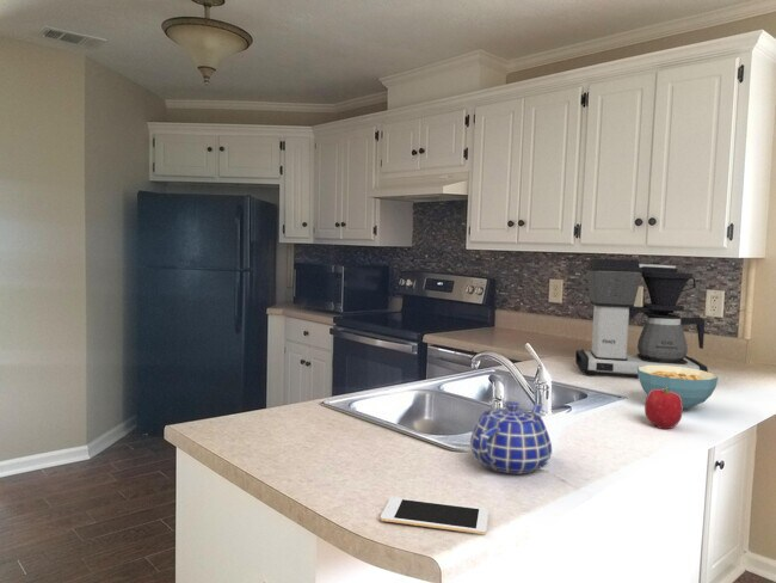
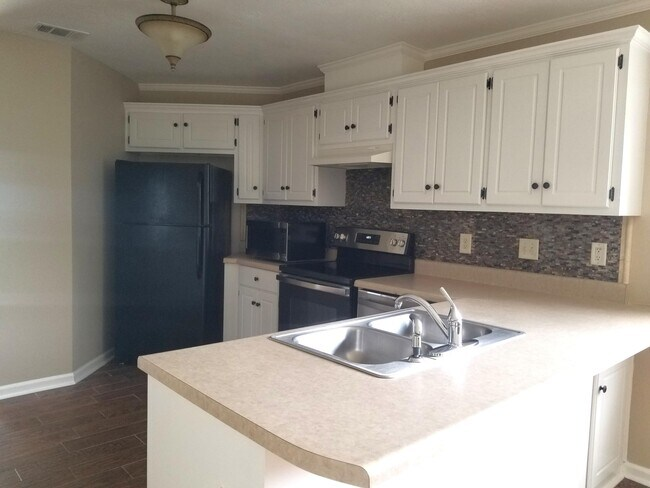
- fruit [643,387,684,430]
- cereal bowl [636,366,719,411]
- teapot [469,400,553,475]
- cell phone [380,496,489,535]
- coffee maker [574,258,709,378]
